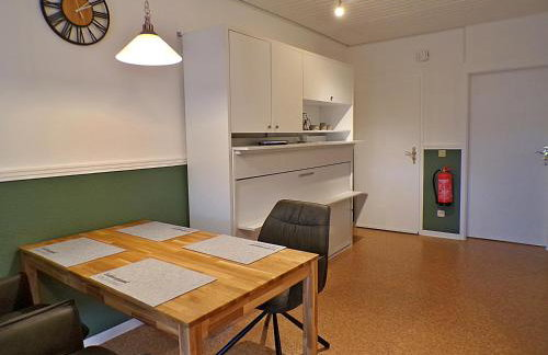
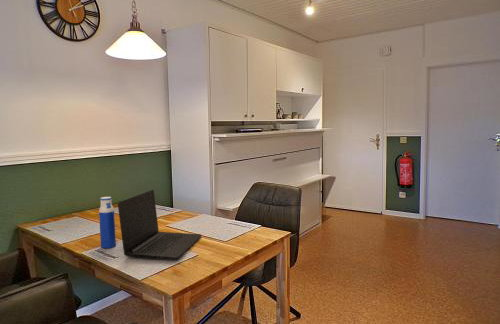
+ laptop [117,189,202,260]
+ water bottle [98,196,117,249]
